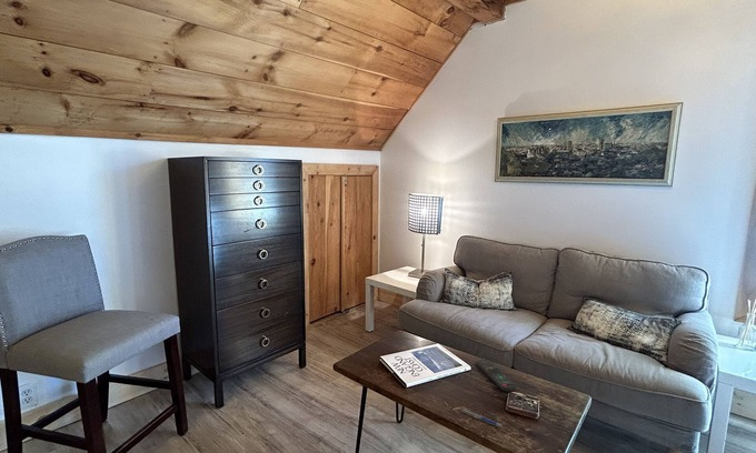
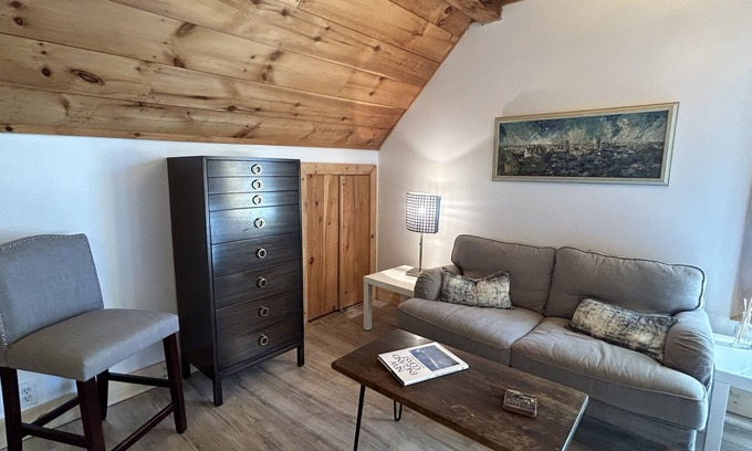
- pen [461,409,503,429]
- remote control [476,359,518,392]
